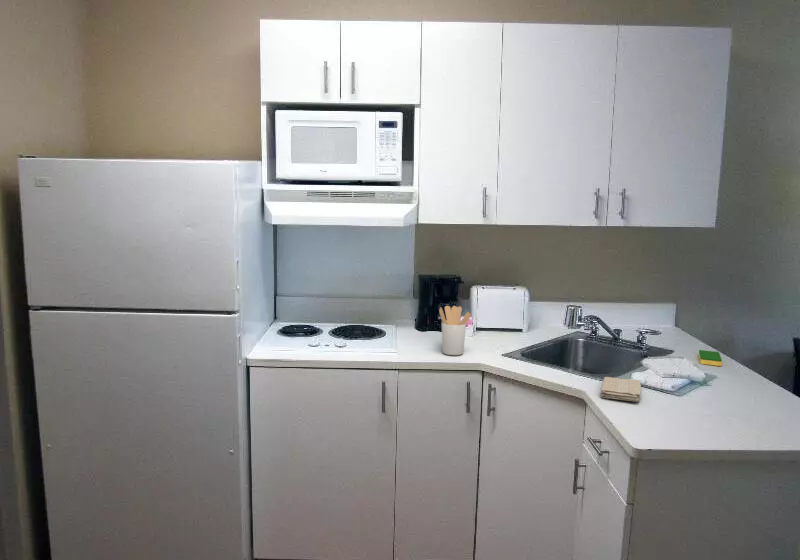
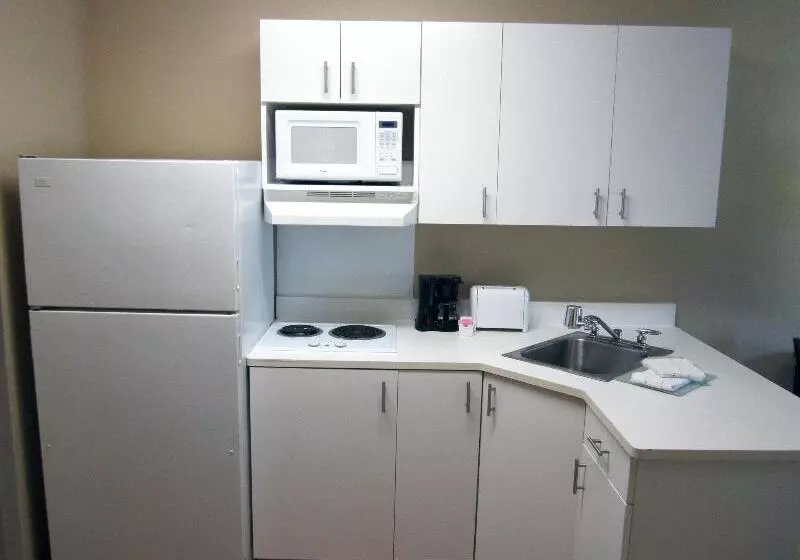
- dish sponge [698,349,723,367]
- washcloth [600,376,642,403]
- utensil holder [438,305,472,356]
